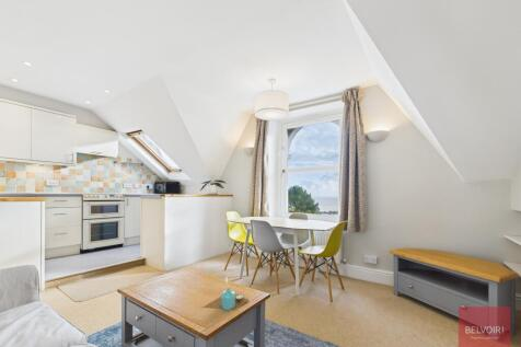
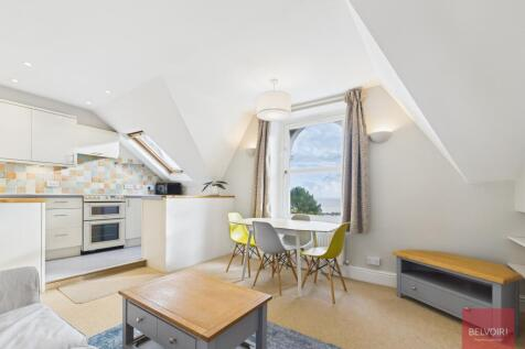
- candle [201,276,250,312]
